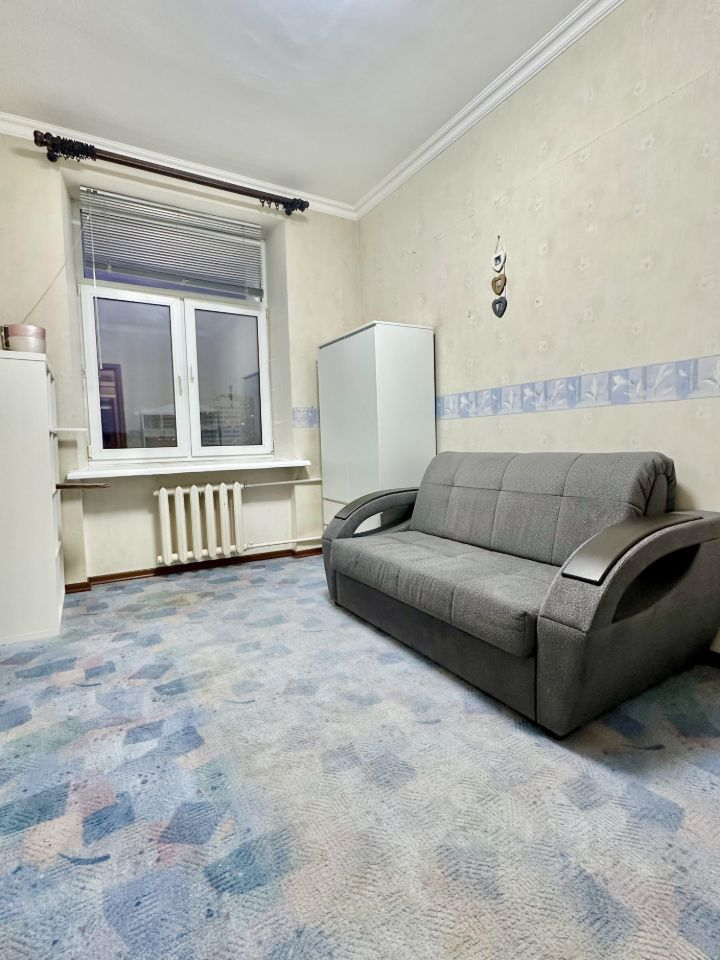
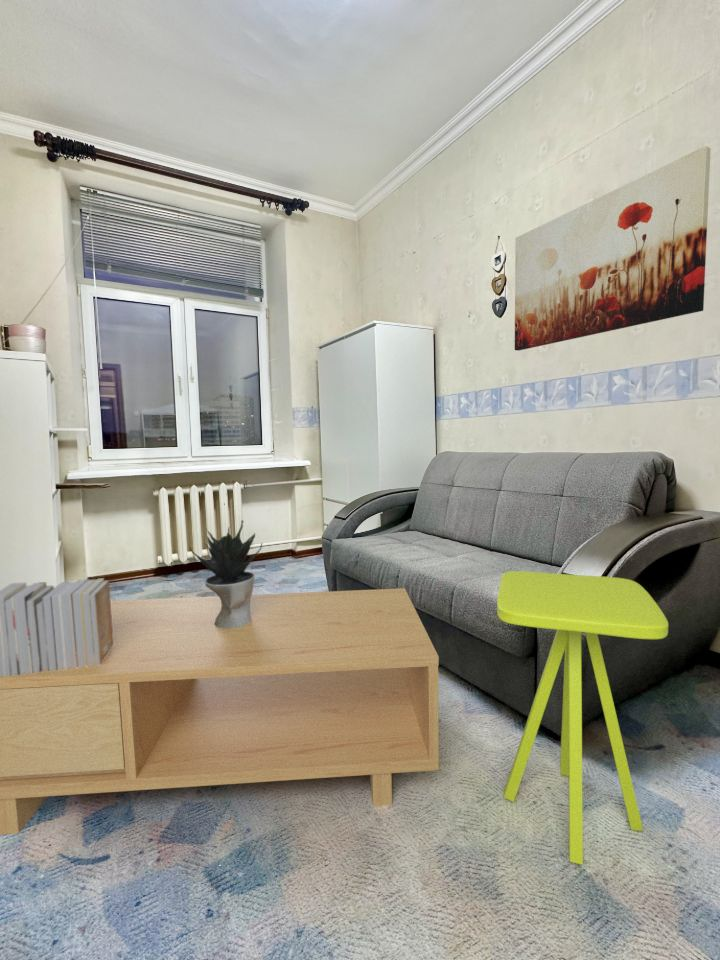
+ side table [496,570,669,866]
+ wall art [514,145,712,352]
+ potted plant [189,519,263,628]
+ coffee table [0,587,440,836]
+ books [0,577,114,676]
